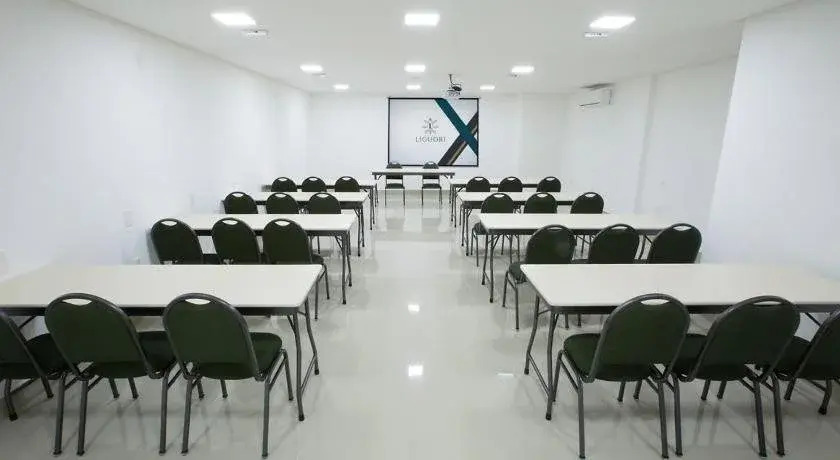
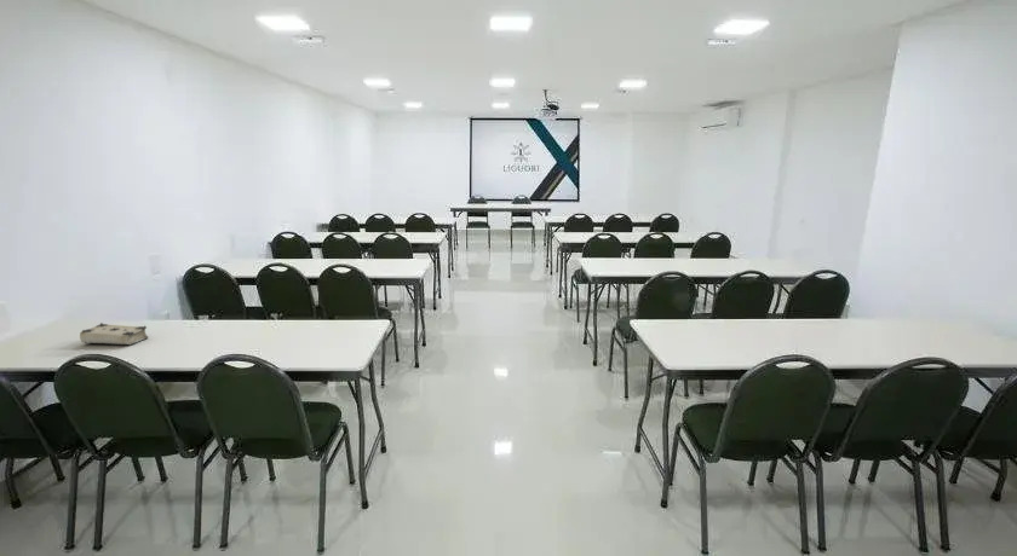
+ book [79,322,150,347]
